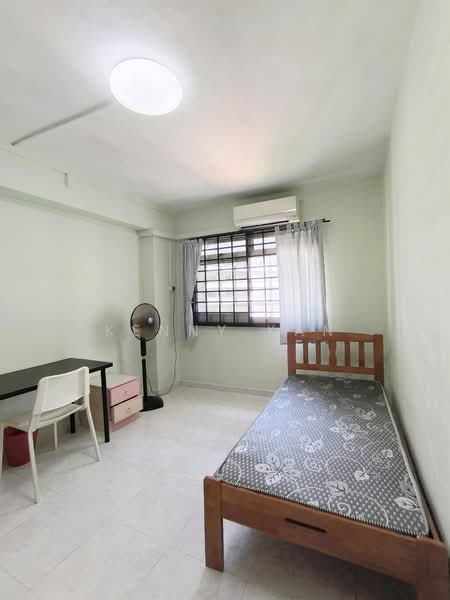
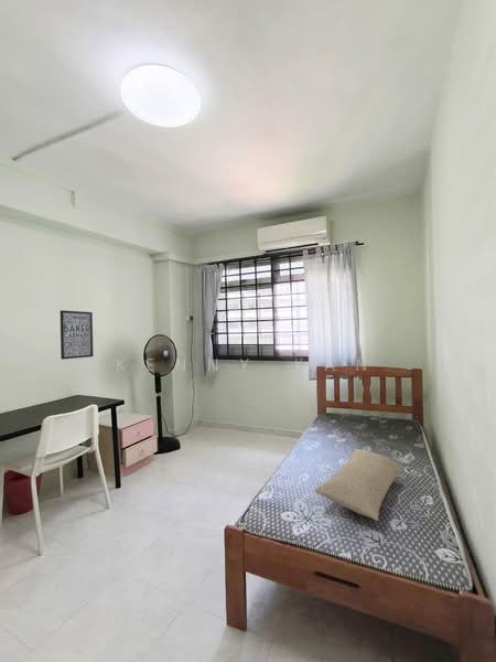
+ wall art [60,309,94,361]
+ pillow [313,448,406,522]
